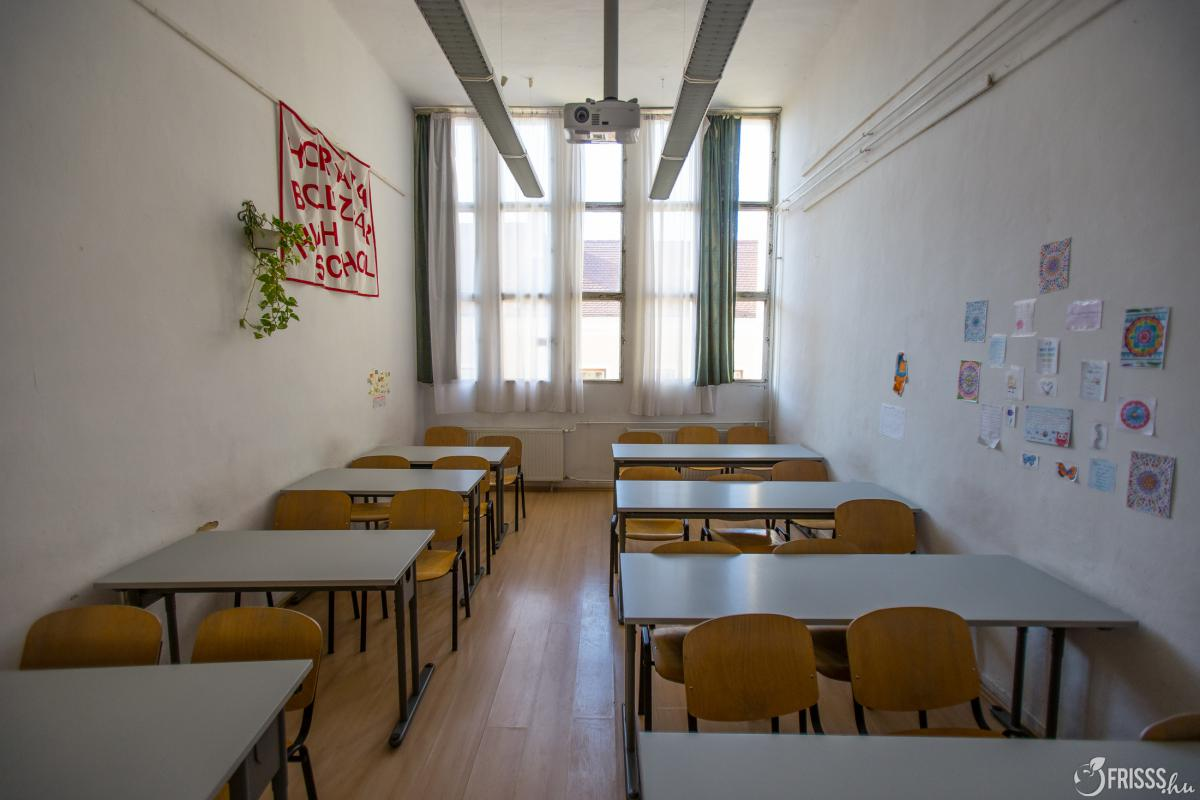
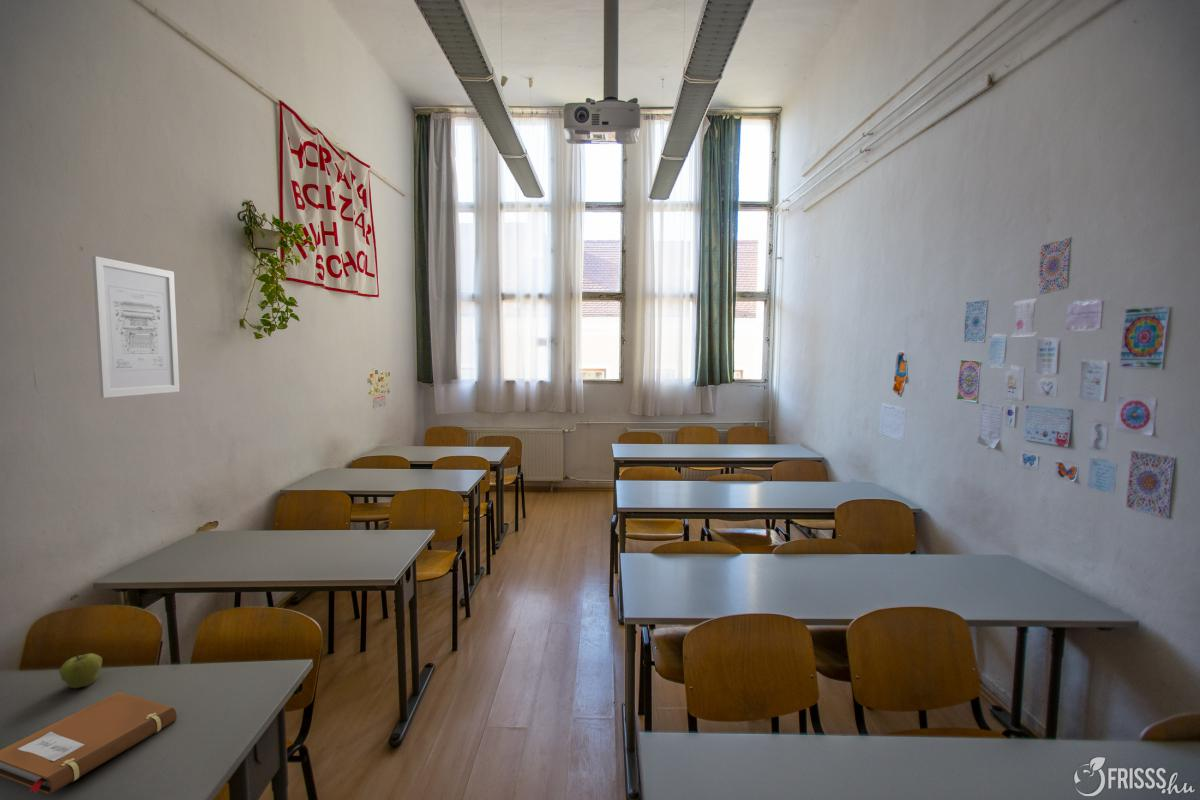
+ wall art [91,255,180,399]
+ notebook [0,691,177,795]
+ apple [58,652,103,689]
